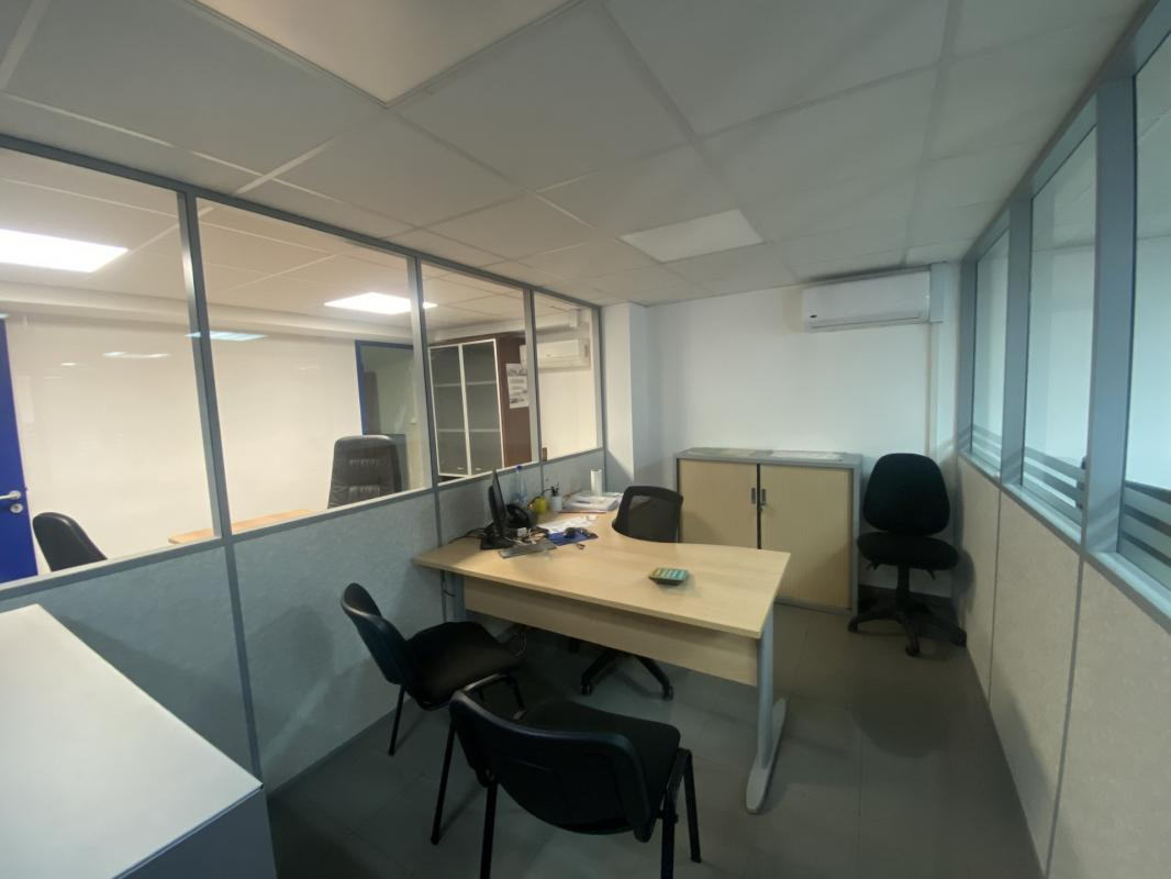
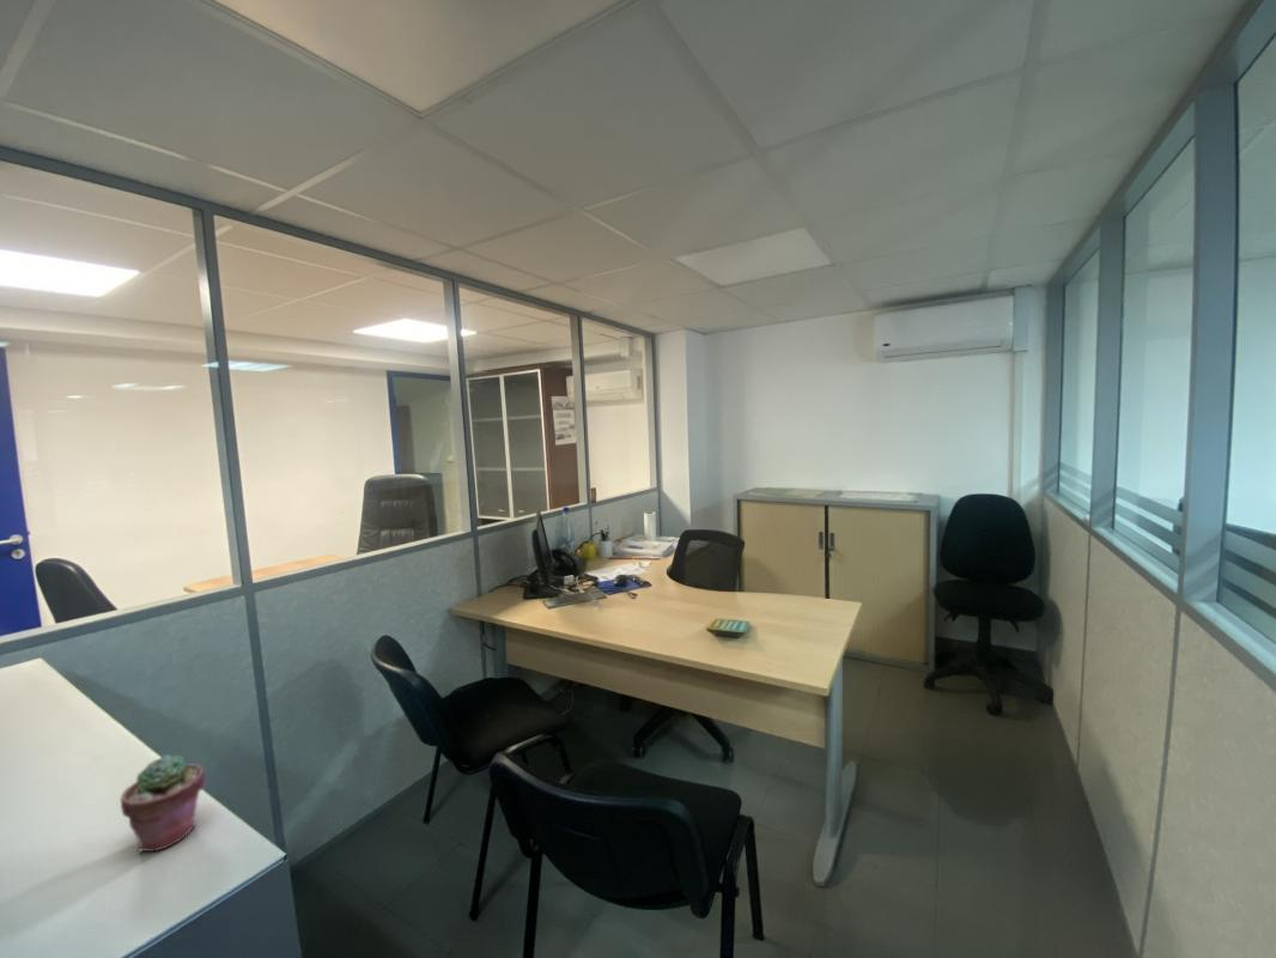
+ potted succulent [120,753,206,854]
